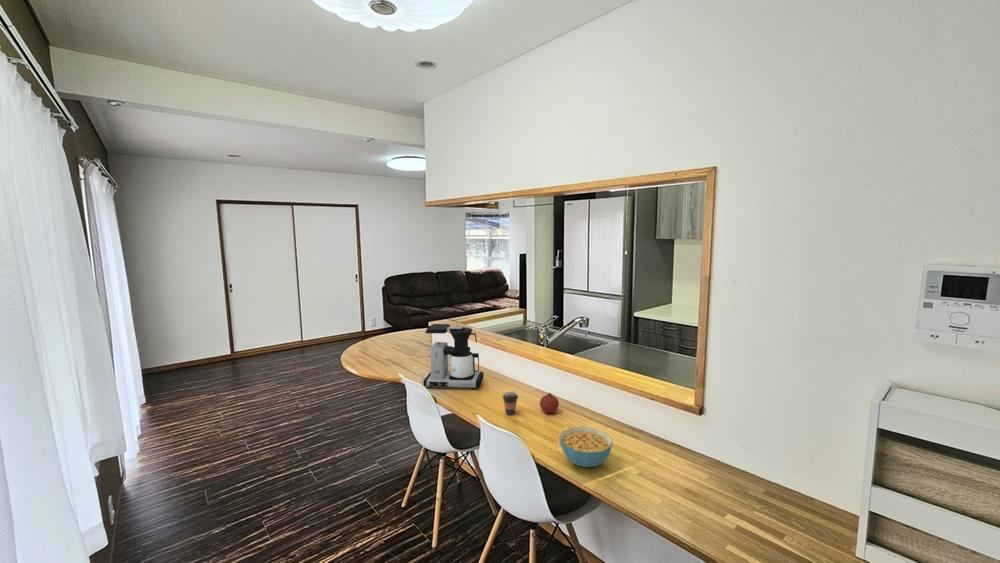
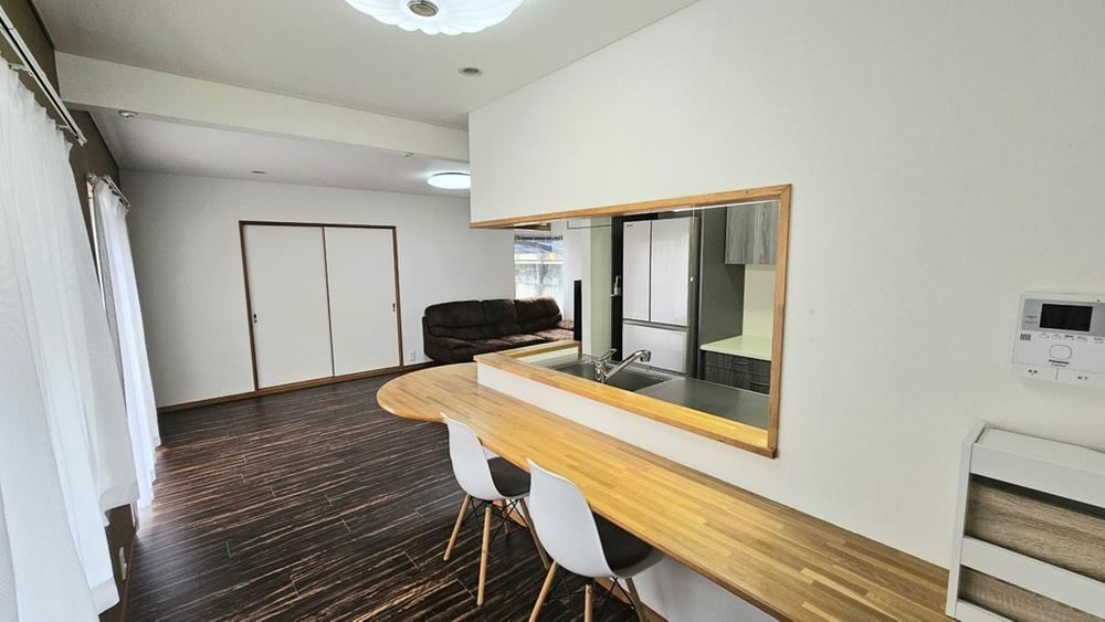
- cereal bowl [558,425,614,468]
- coffee maker [422,323,484,390]
- coffee cup [501,391,519,417]
- fruit [539,391,560,414]
